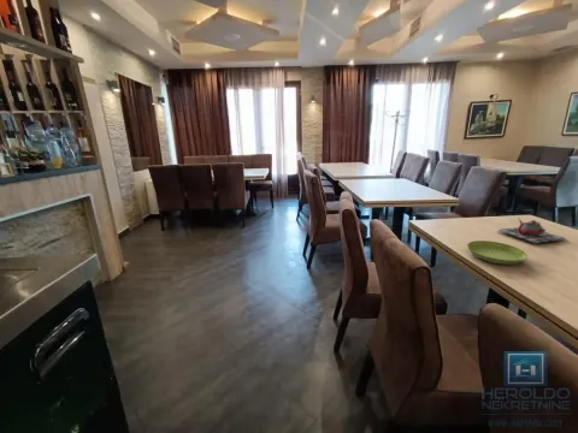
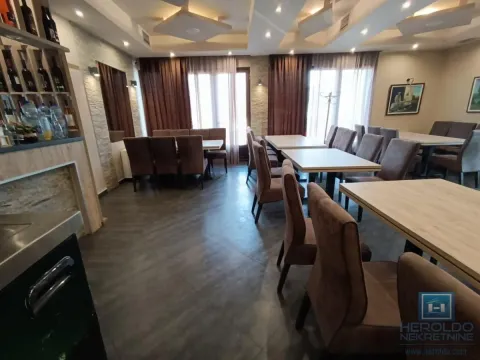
- saucer [466,239,529,266]
- teapot [497,216,568,245]
